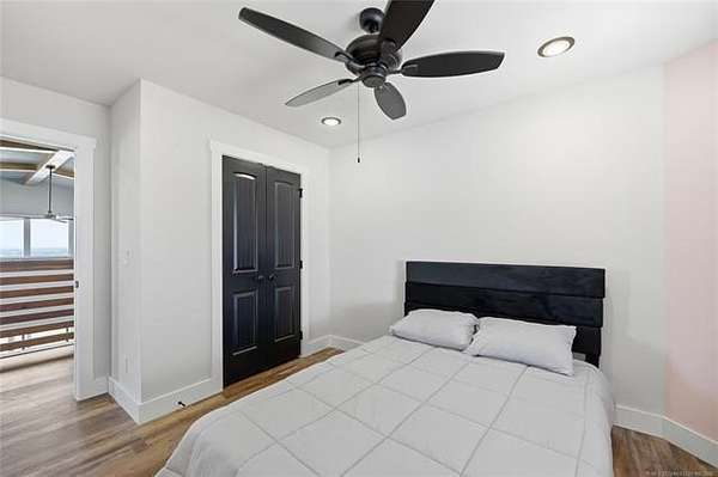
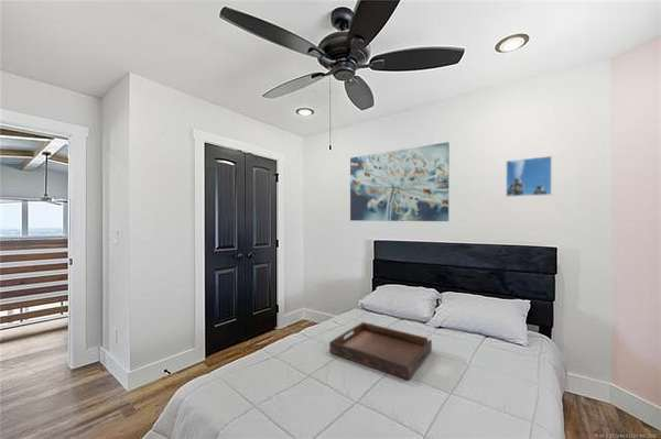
+ serving tray [328,321,433,382]
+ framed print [505,155,553,198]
+ wall art [349,141,451,222]
